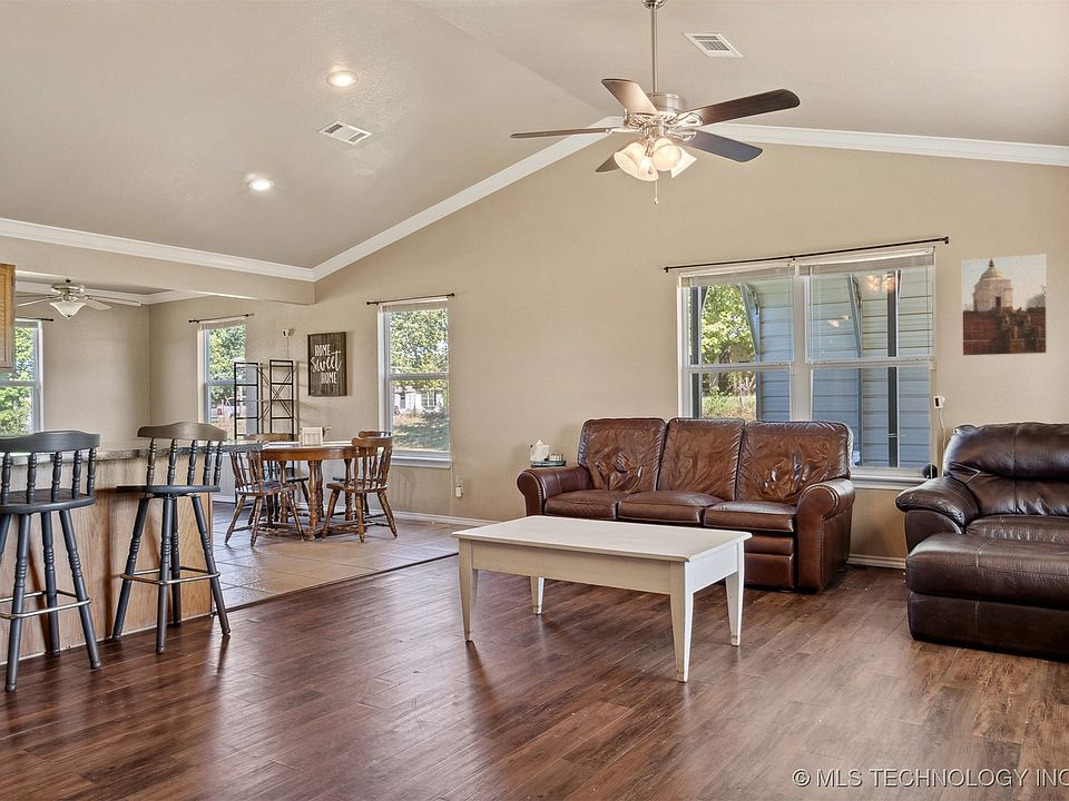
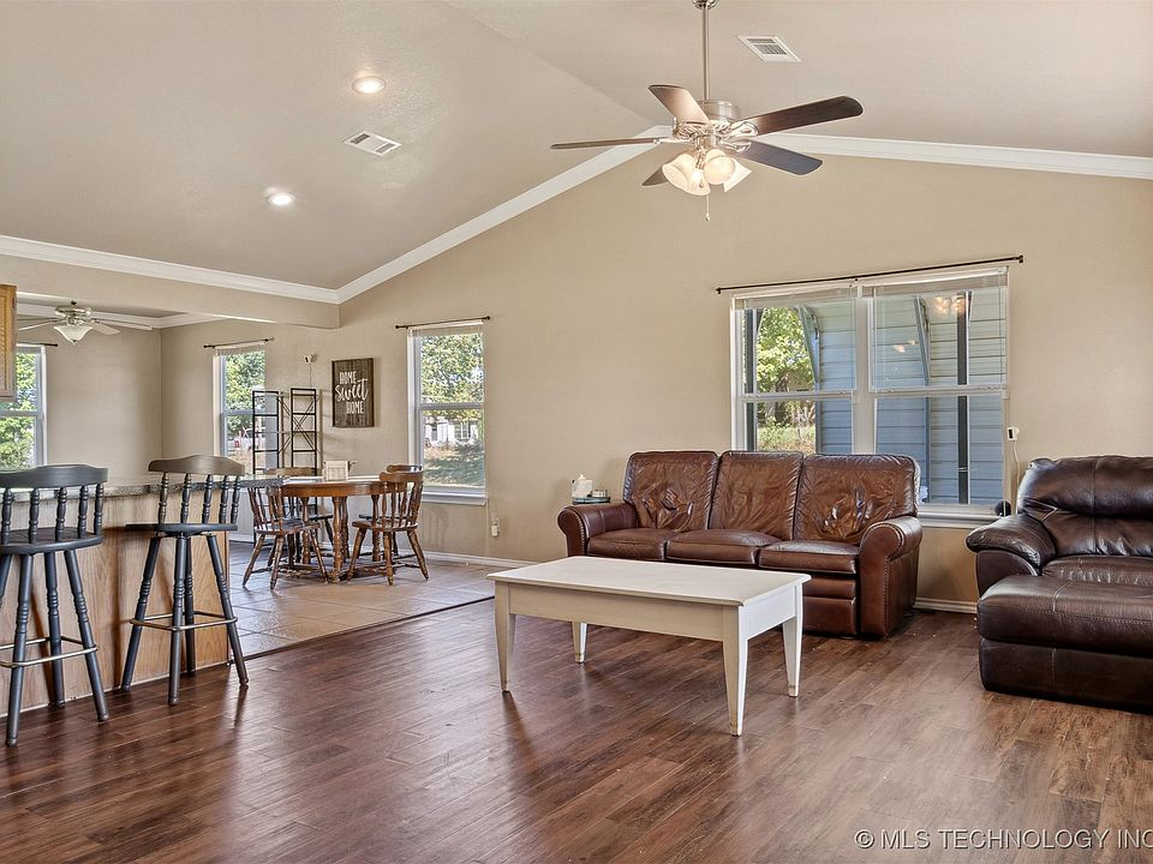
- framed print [961,253,1048,357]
